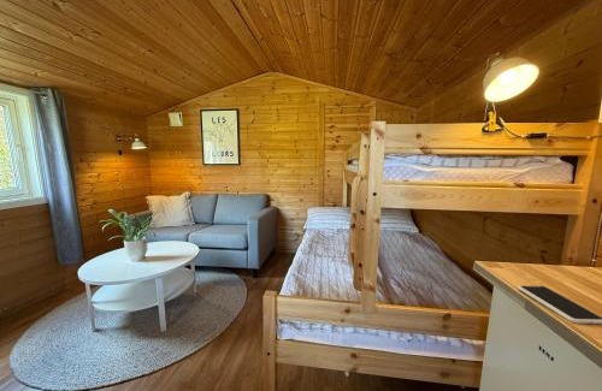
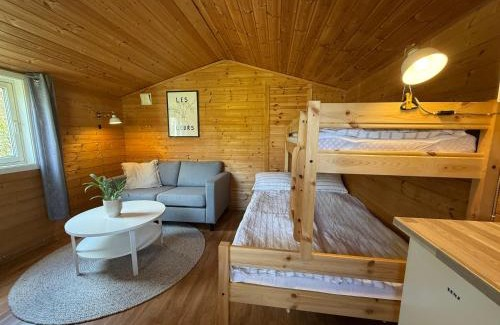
- smartphone [518,284,602,325]
